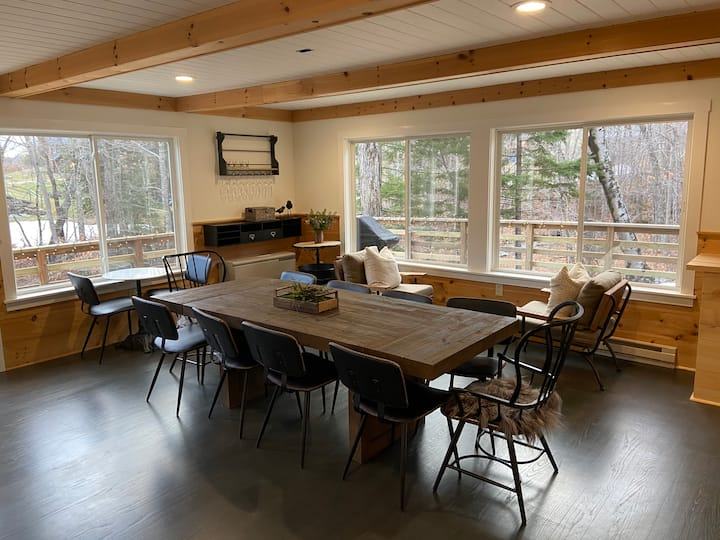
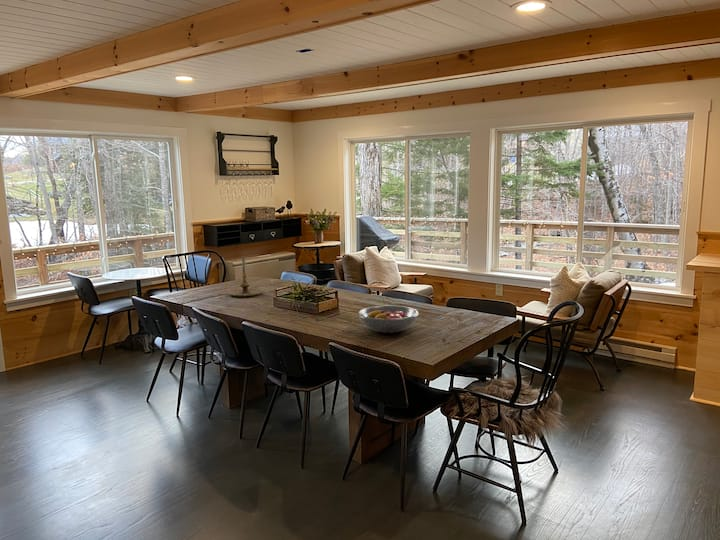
+ fruit bowl [357,305,420,334]
+ candle holder [228,256,263,297]
